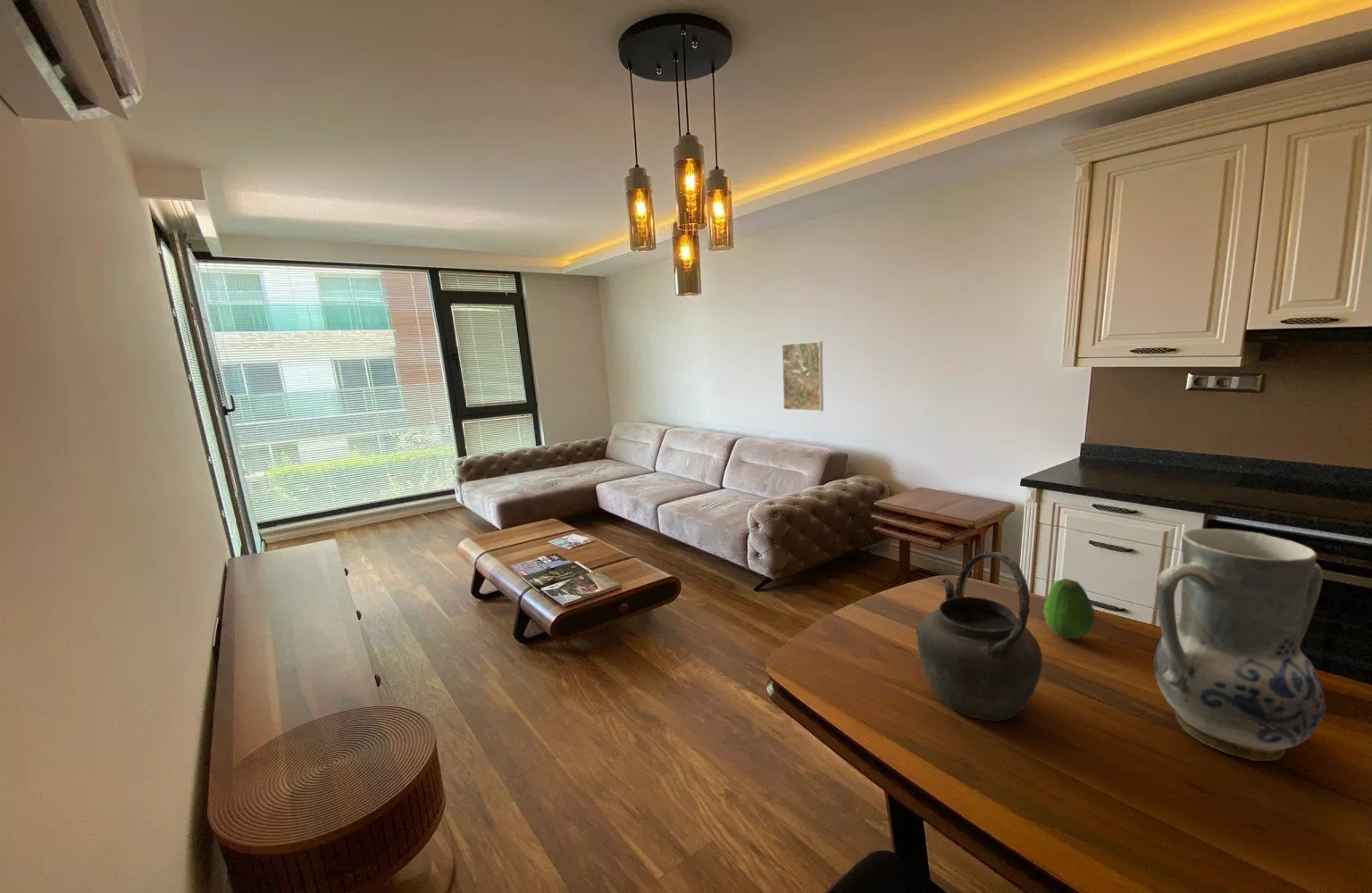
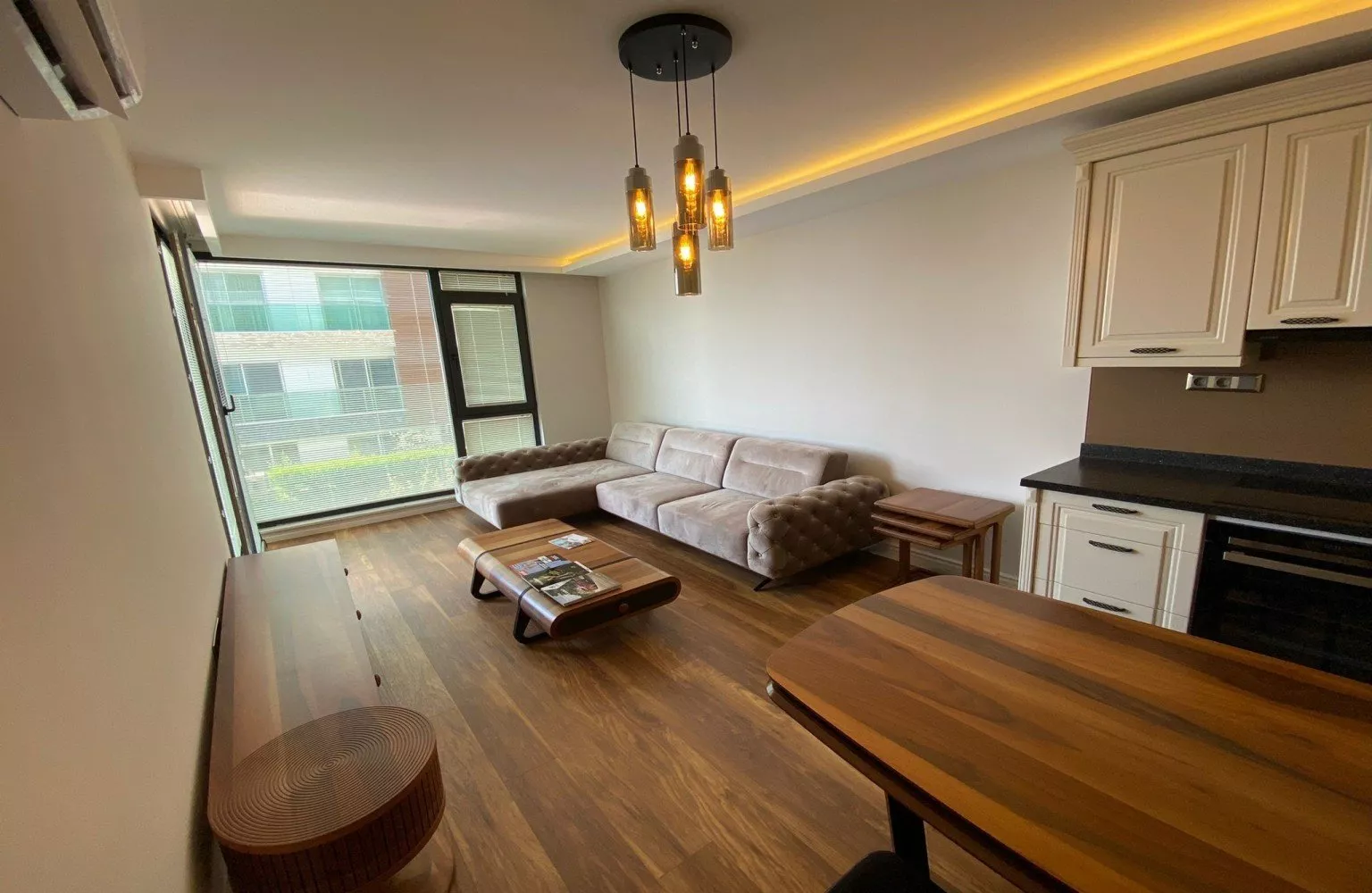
- vase [1153,528,1327,762]
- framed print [781,340,824,413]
- fruit [1042,578,1096,639]
- kettle [916,550,1043,722]
